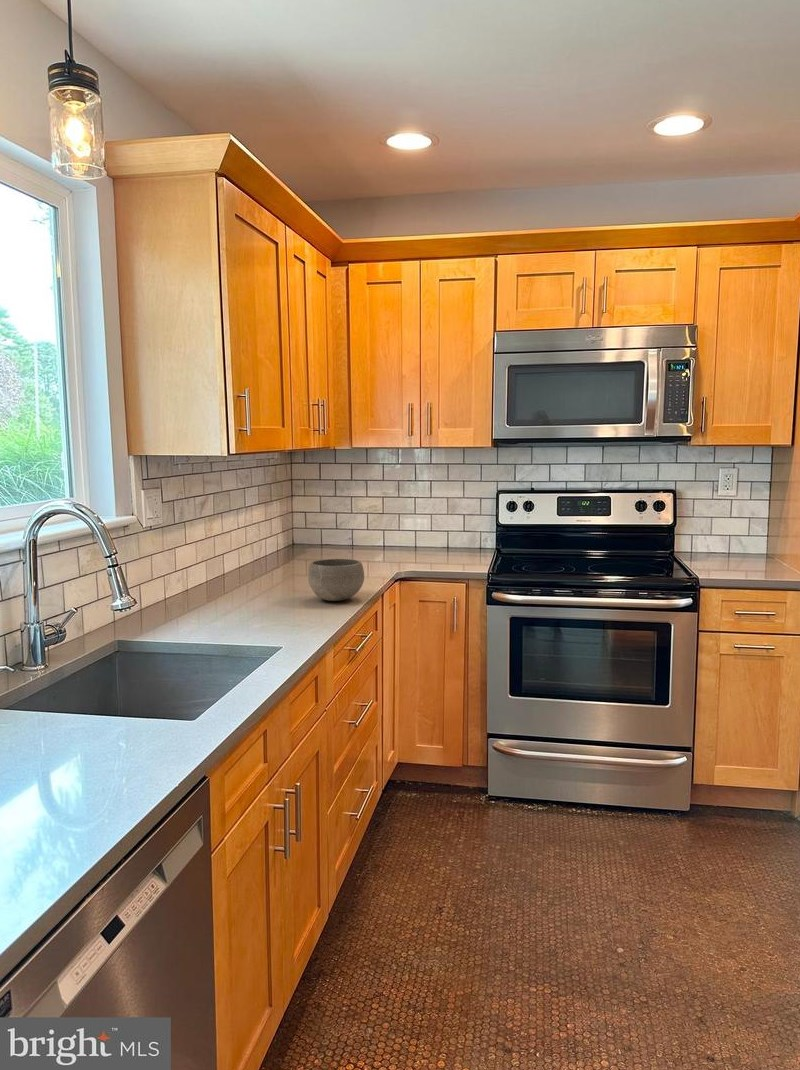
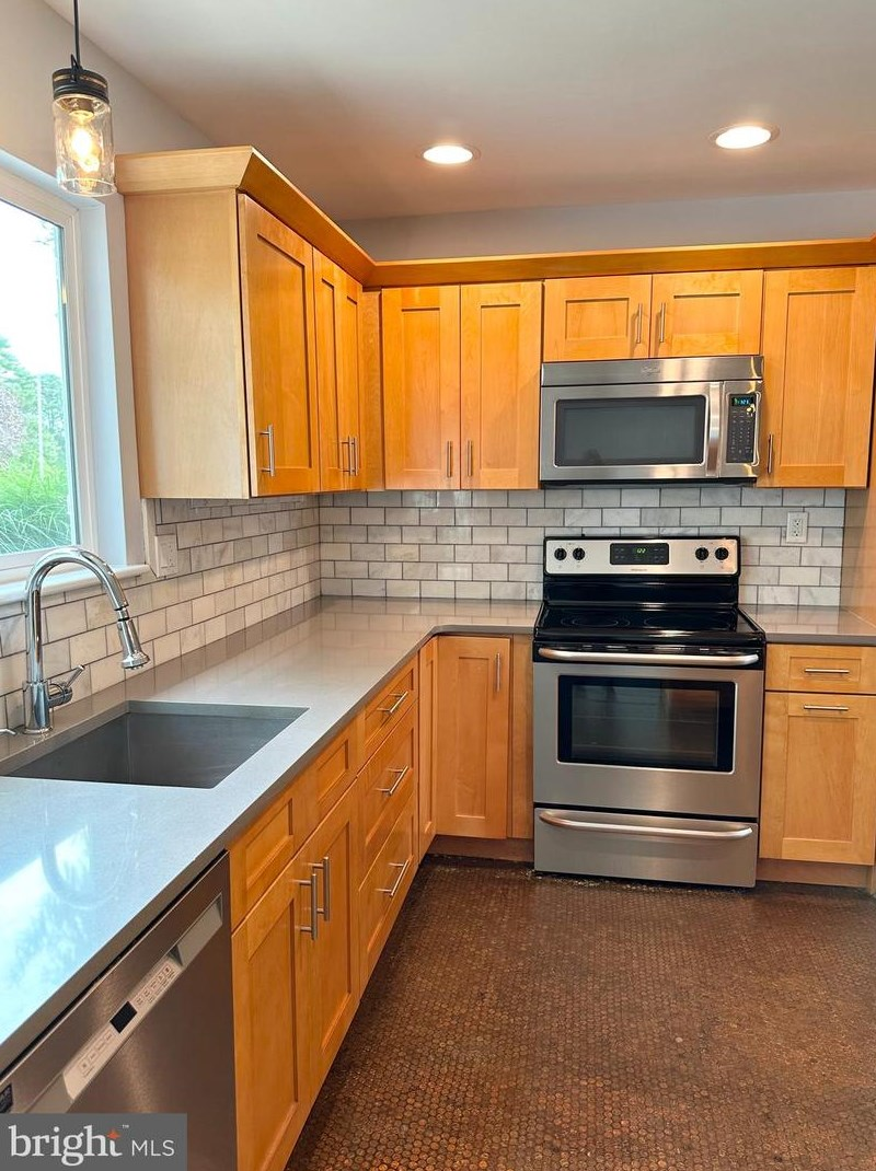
- bowl [307,558,365,602]
